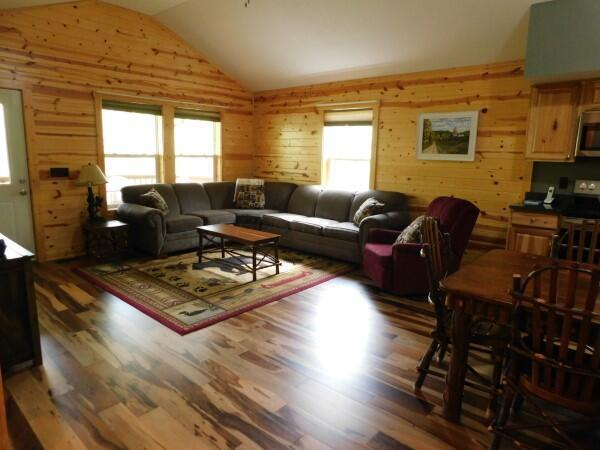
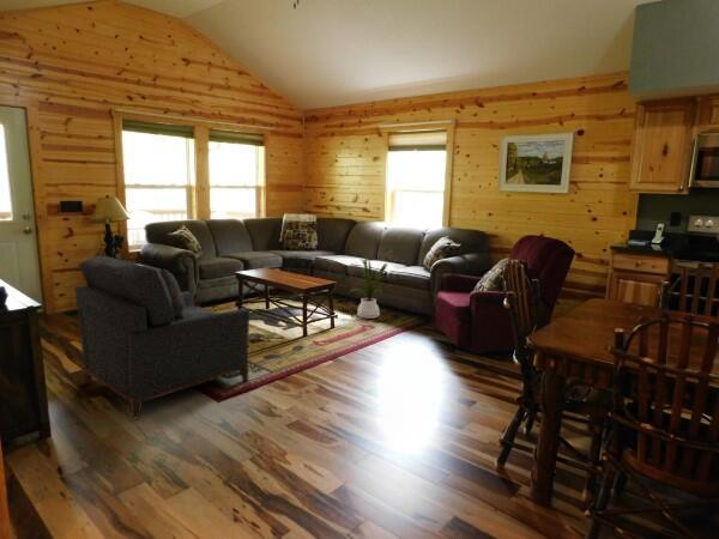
+ armchair [74,254,252,420]
+ house plant [350,249,395,320]
